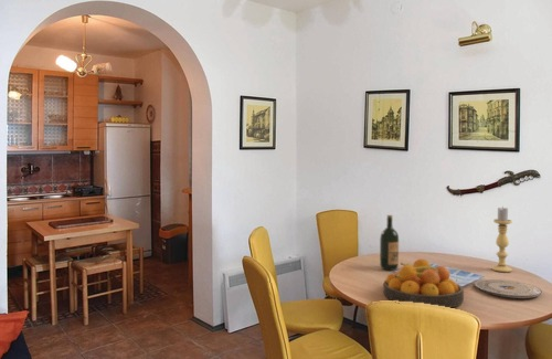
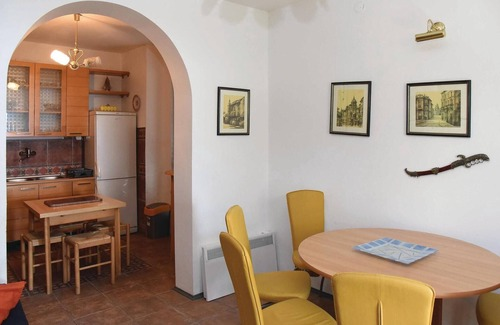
- candle holder [491,205,513,273]
- fruit bowl [382,257,465,308]
- wine bottle [379,214,400,272]
- plate [474,278,543,299]
